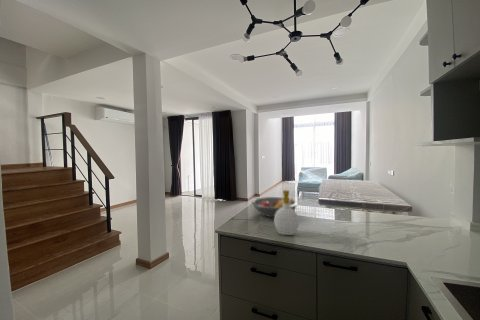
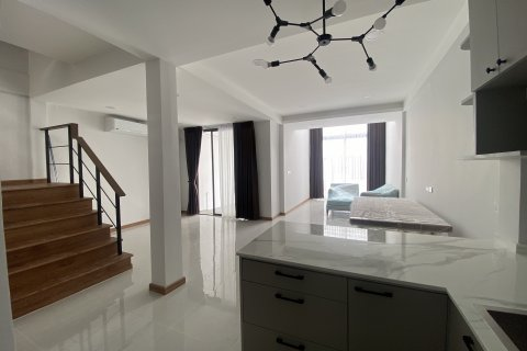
- fruit bowl [251,196,299,218]
- soap bottle [273,189,300,236]
